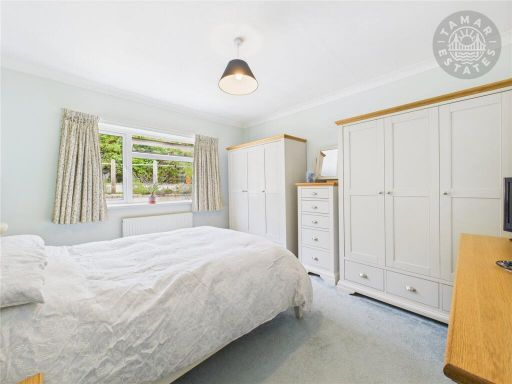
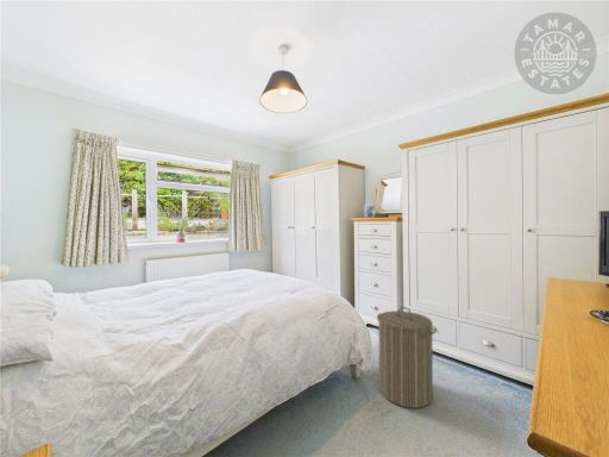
+ laundry hamper [376,306,437,409]
